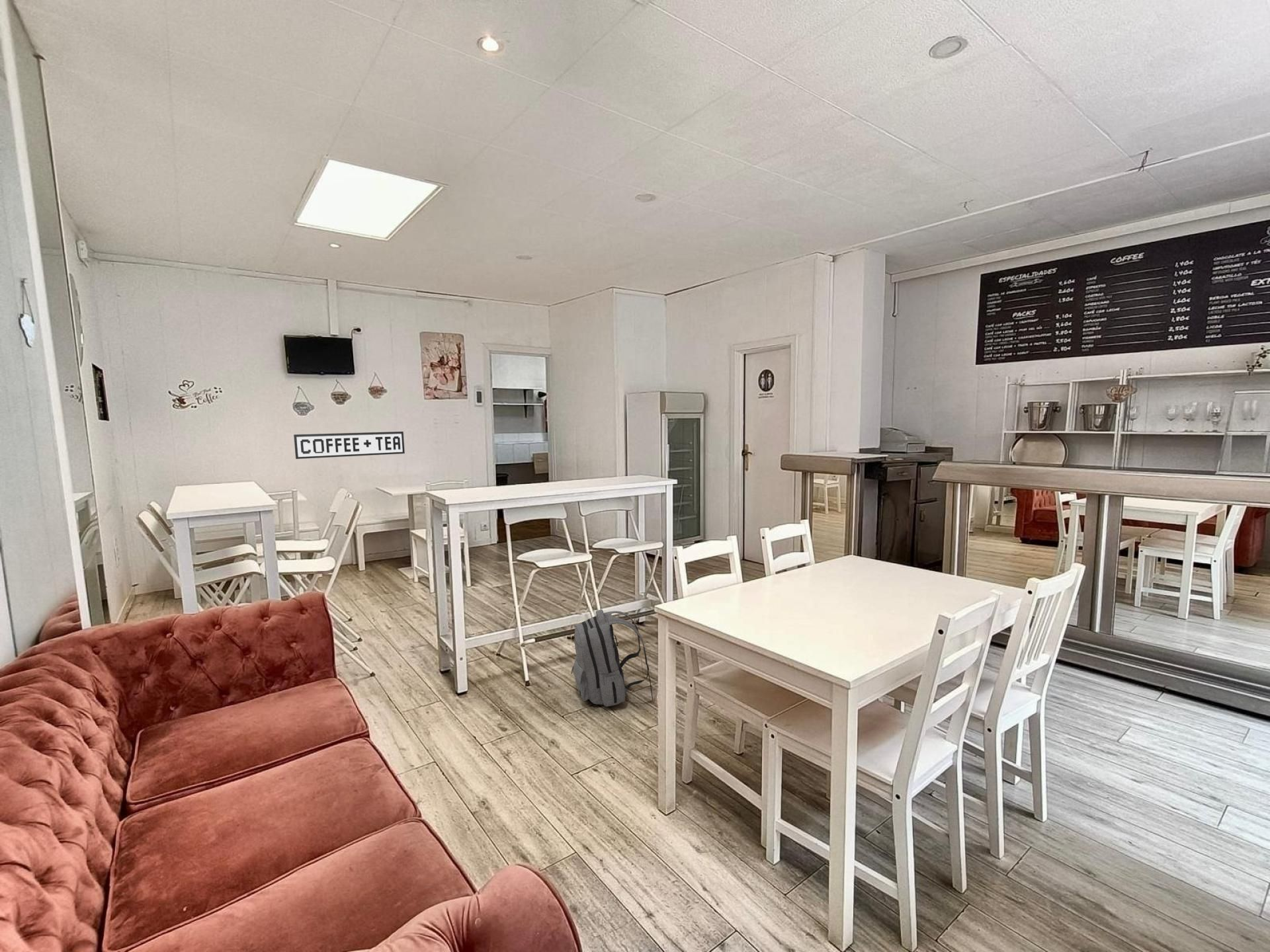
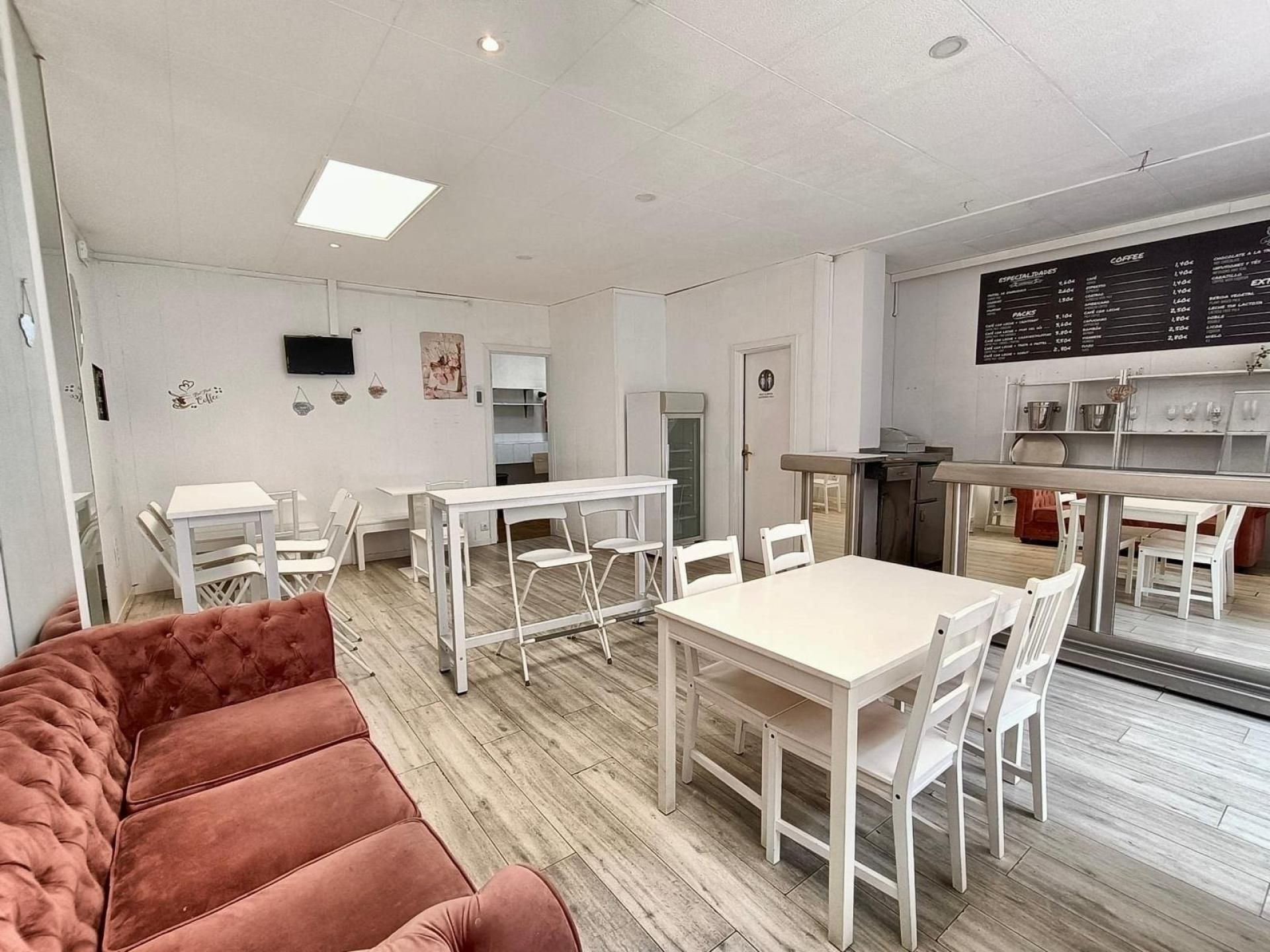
- sign [293,431,405,459]
- backpack [571,609,654,707]
